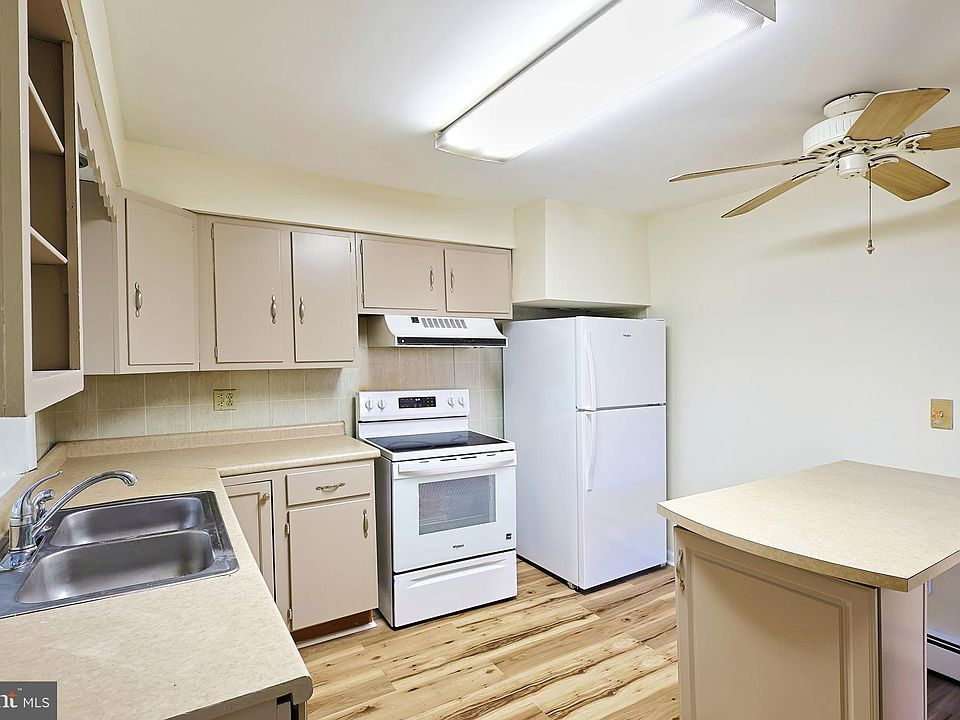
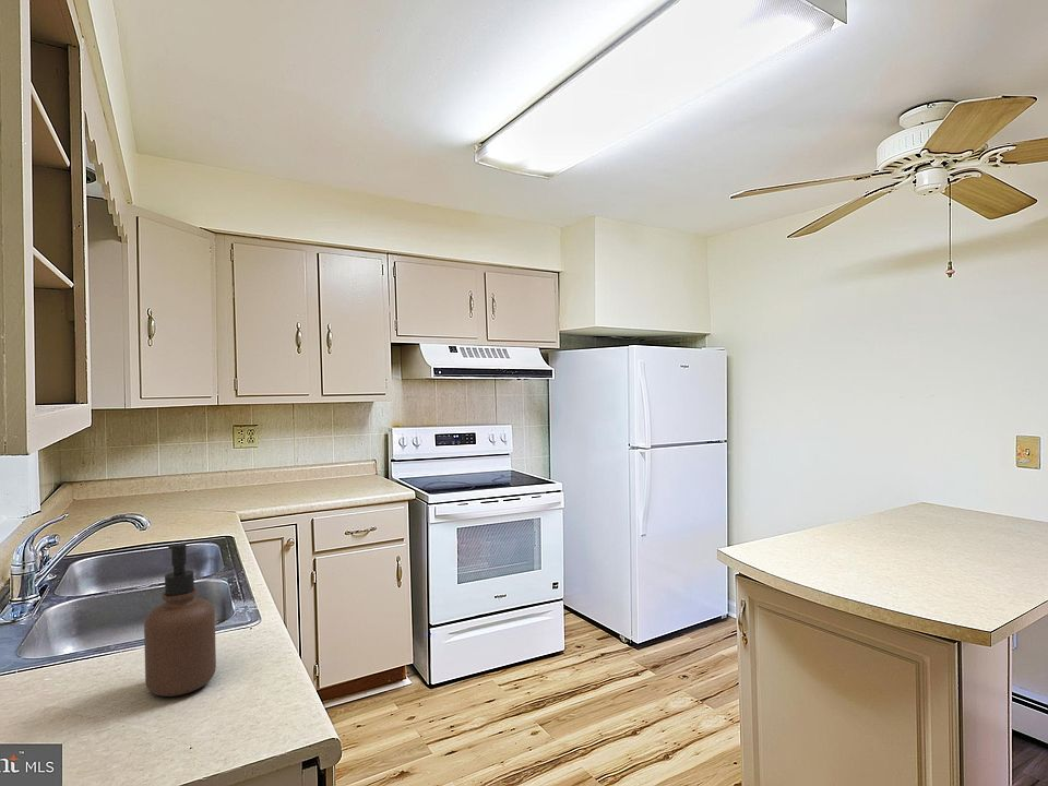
+ soap dispenser [143,543,217,698]
